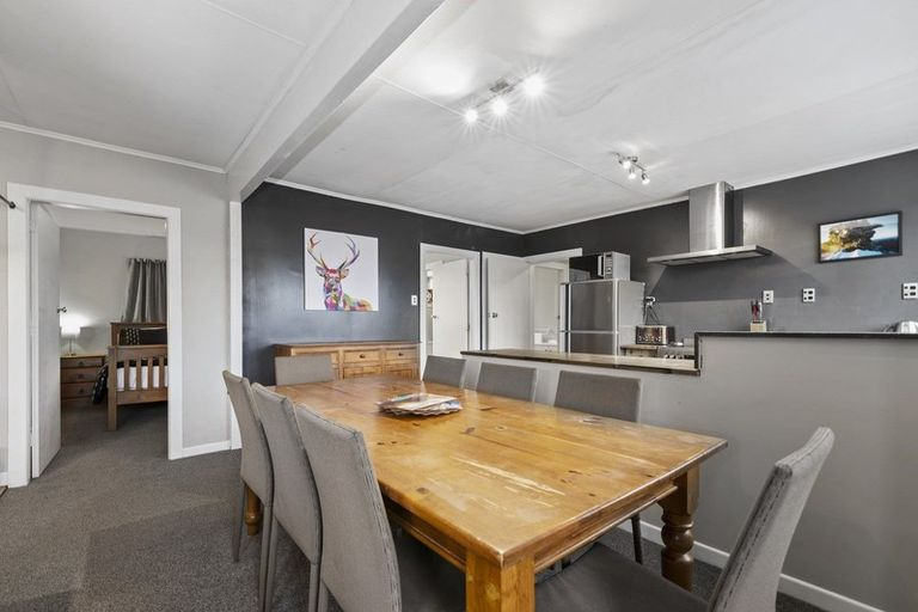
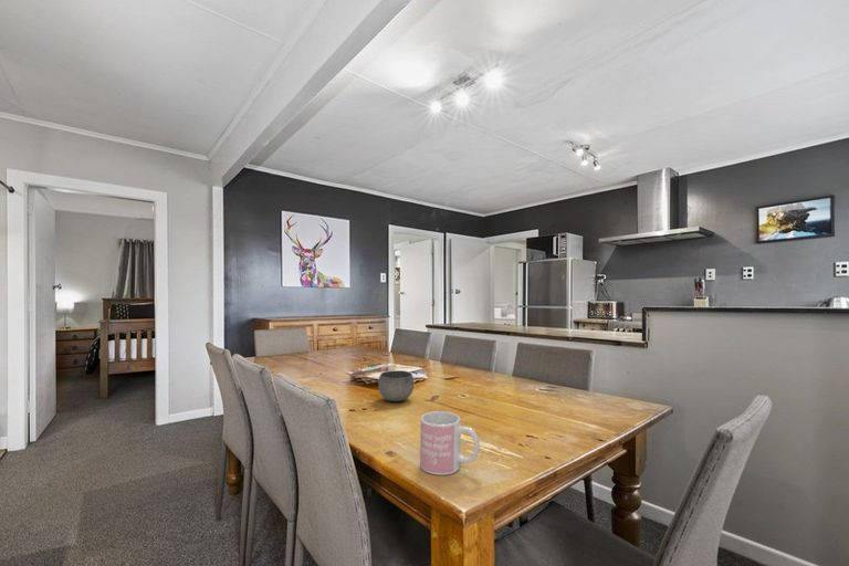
+ mug [419,410,481,476]
+ bowl [377,369,416,402]
